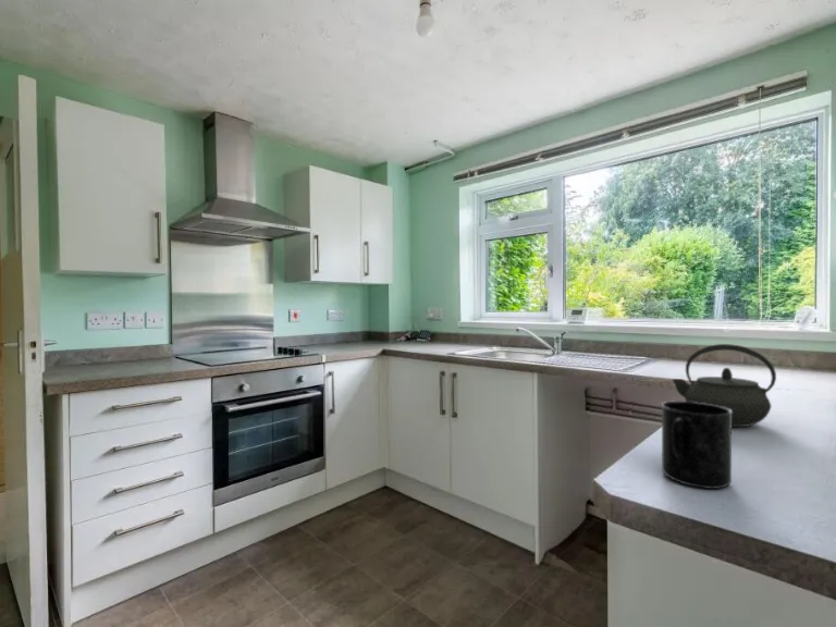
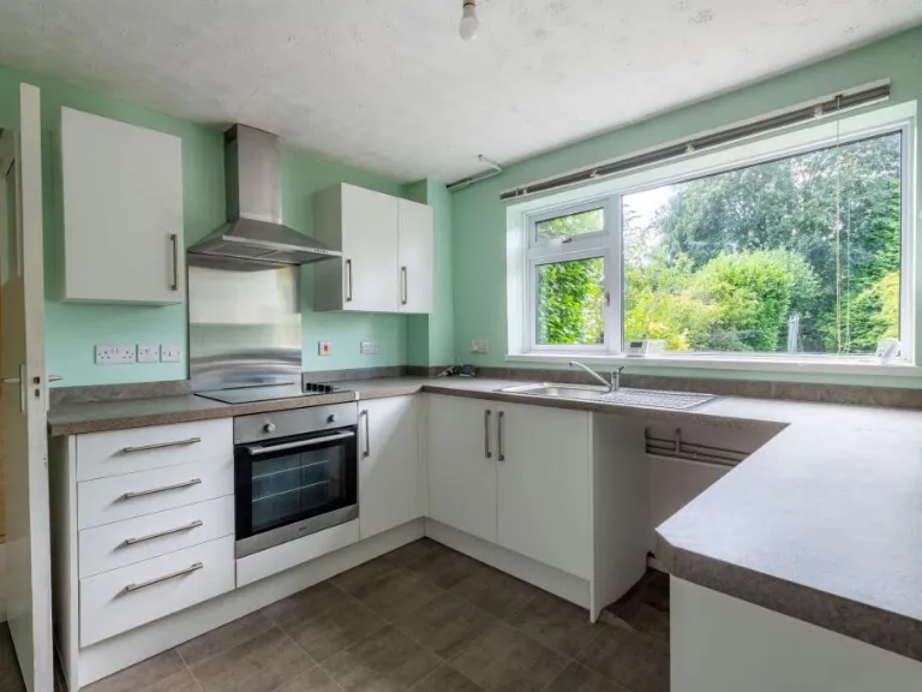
- kettle [671,343,777,428]
- mug [661,399,733,490]
